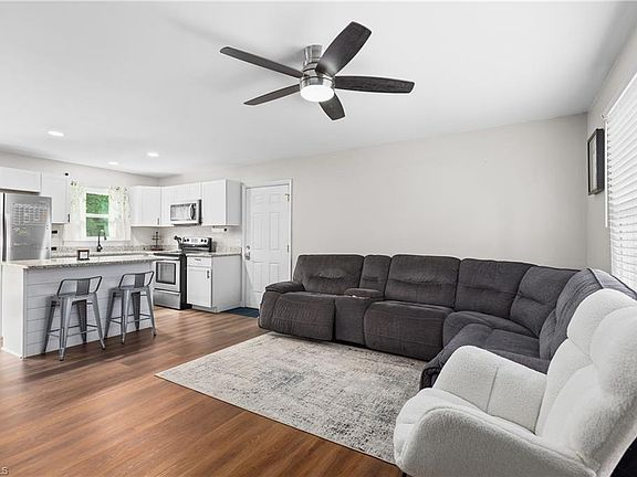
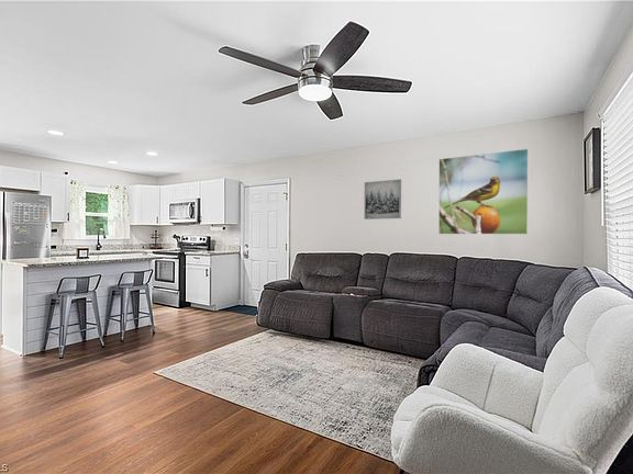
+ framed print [437,148,529,235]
+ wall art [363,178,402,221]
